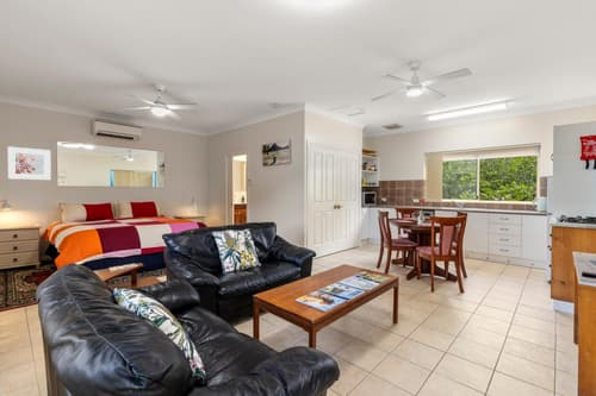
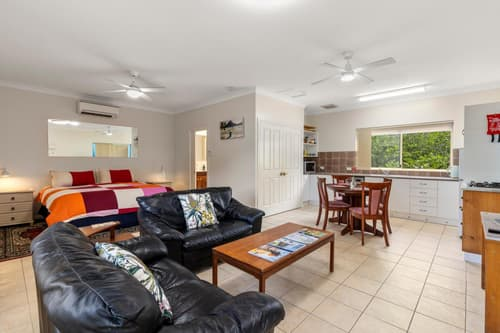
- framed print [7,145,52,181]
